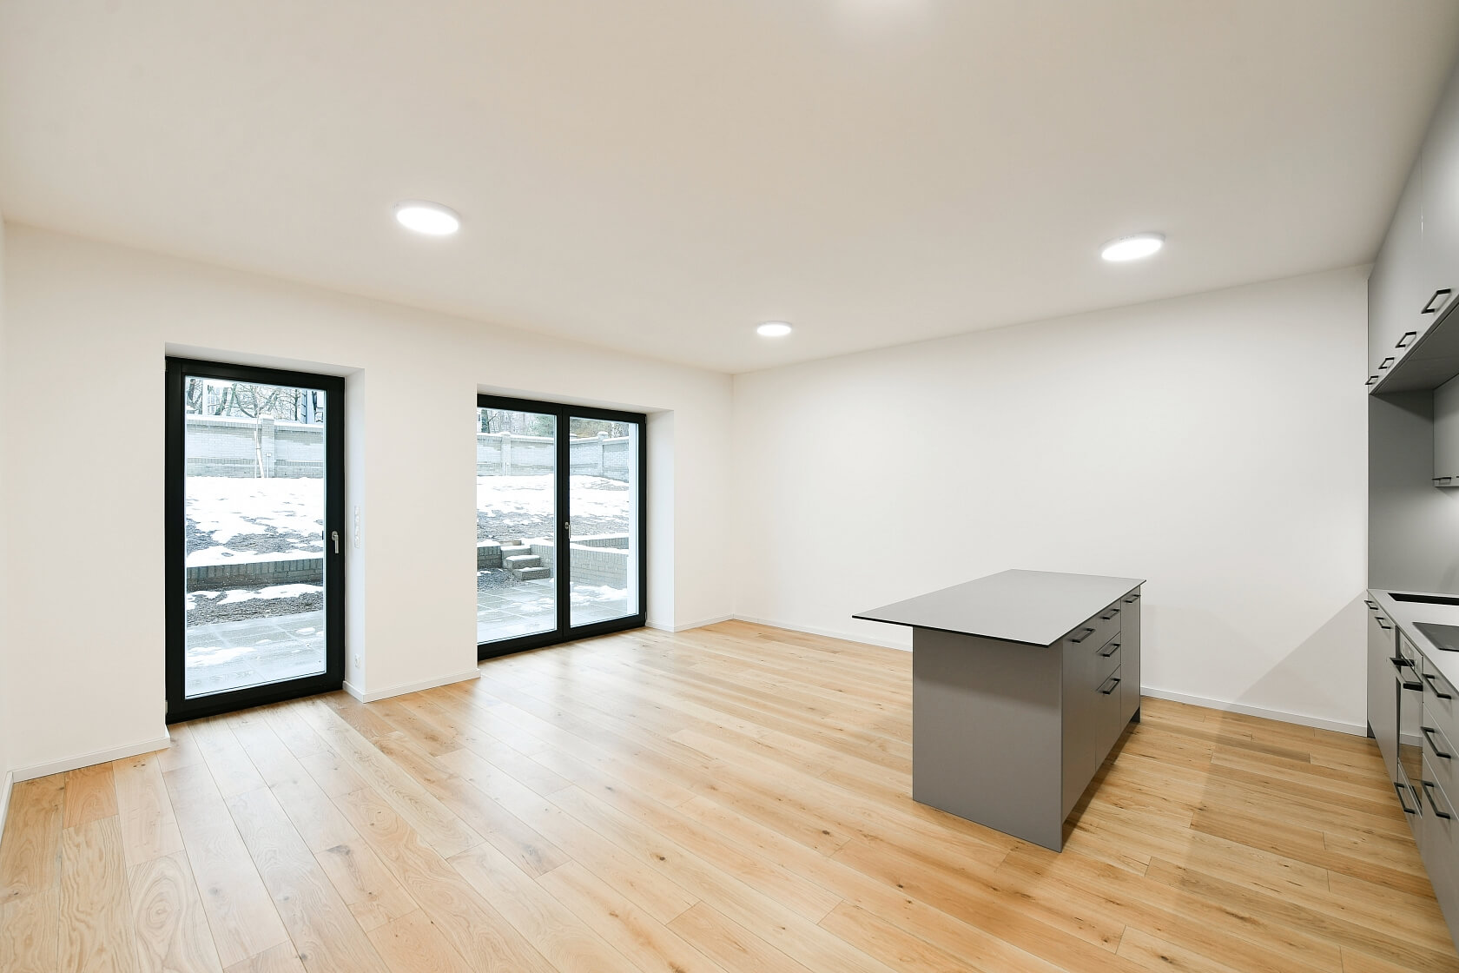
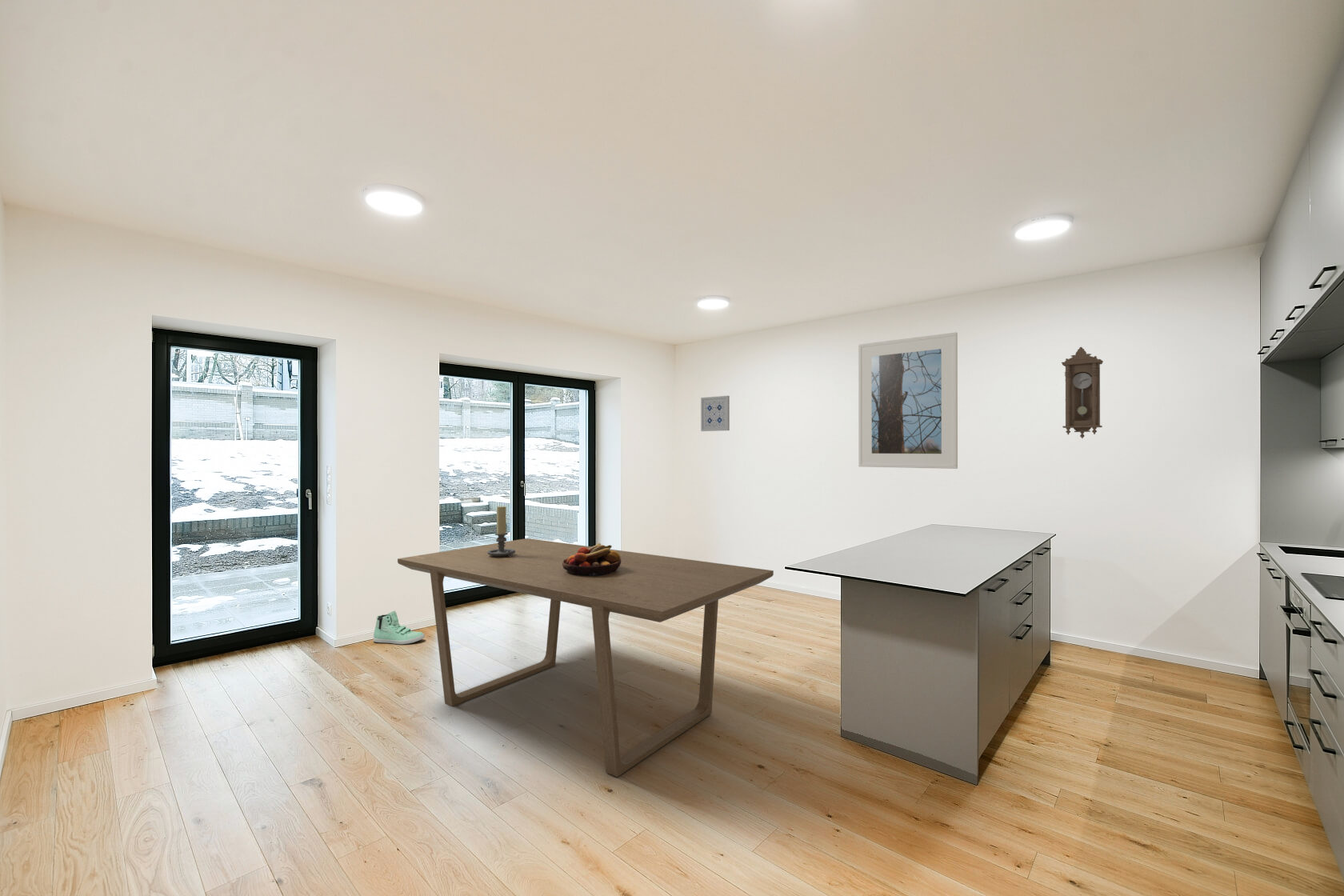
+ candle holder [487,505,515,557]
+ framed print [858,332,958,470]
+ fruit bowl [562,542,621,576]
+ pendulum clock [1061,346,1104,439]
+ wall art [700,395,730,432]
+ sneaker [373,610,426,645]
+ dining table [397,538,774,778]
